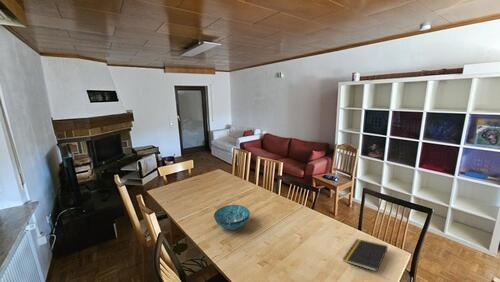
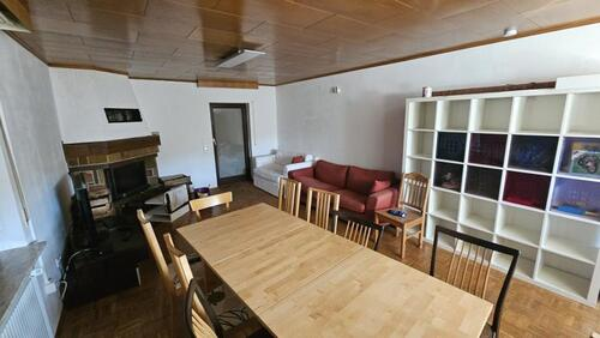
- decorative bowl [213,204,251,231]
- notepad [342,238,389,273]
